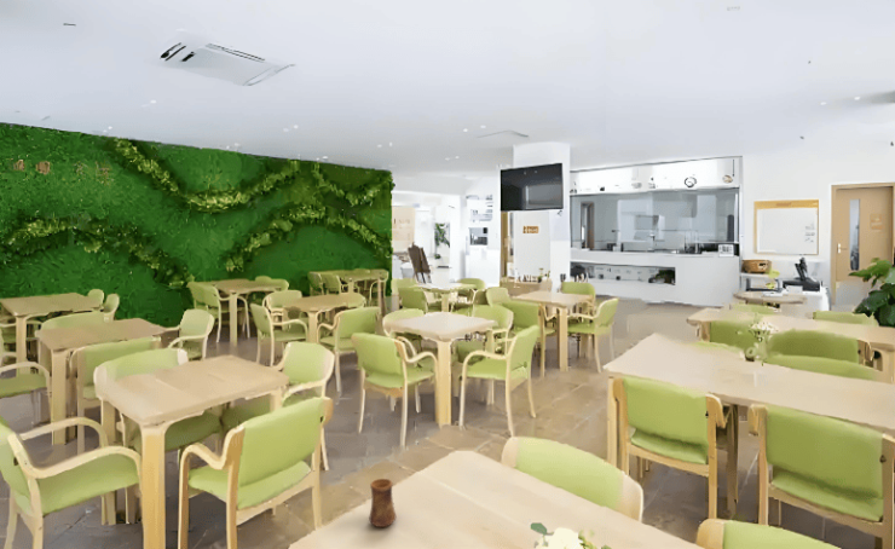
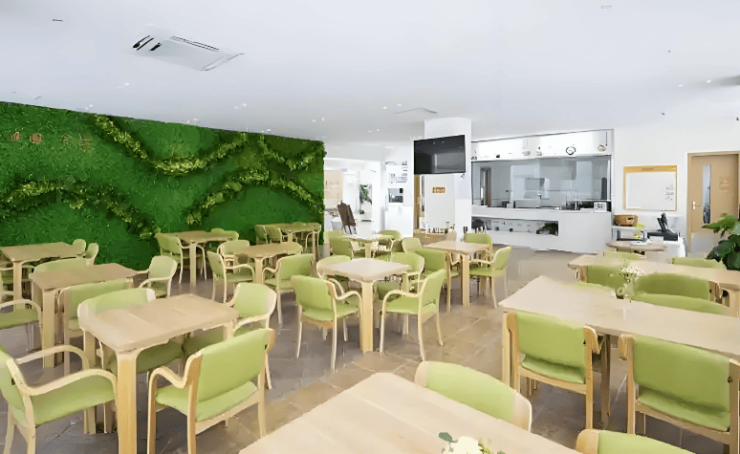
- cup [368,478,397,528]
